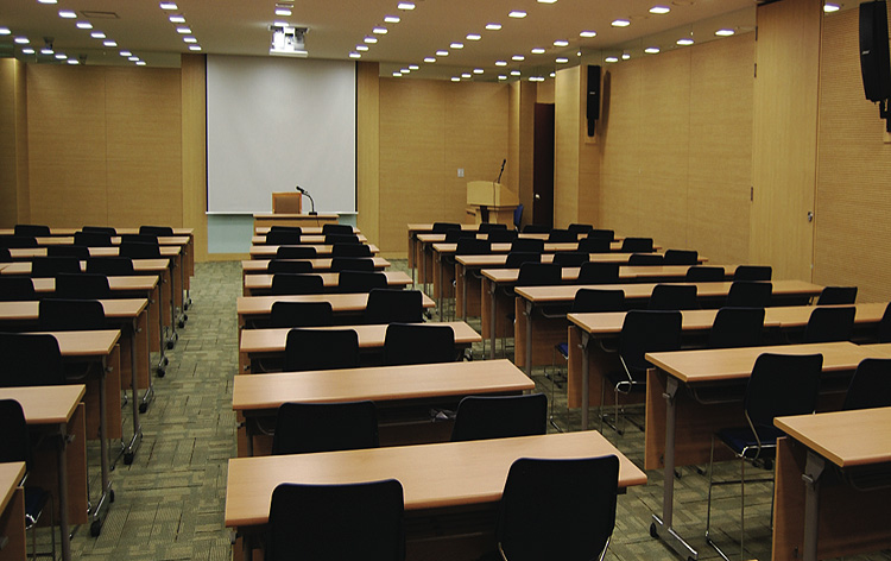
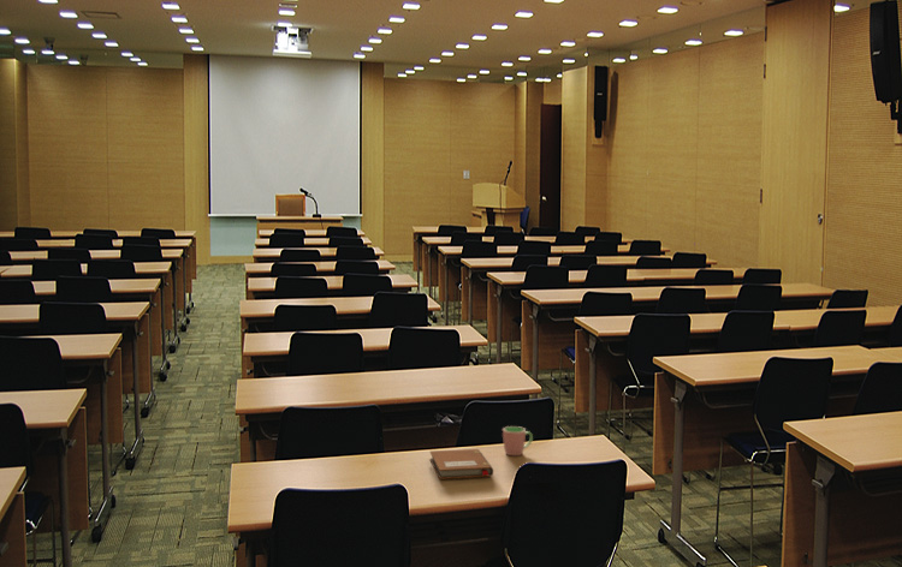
+ cup [502,425,534,456]
+ notebook [429,448,494,481]
